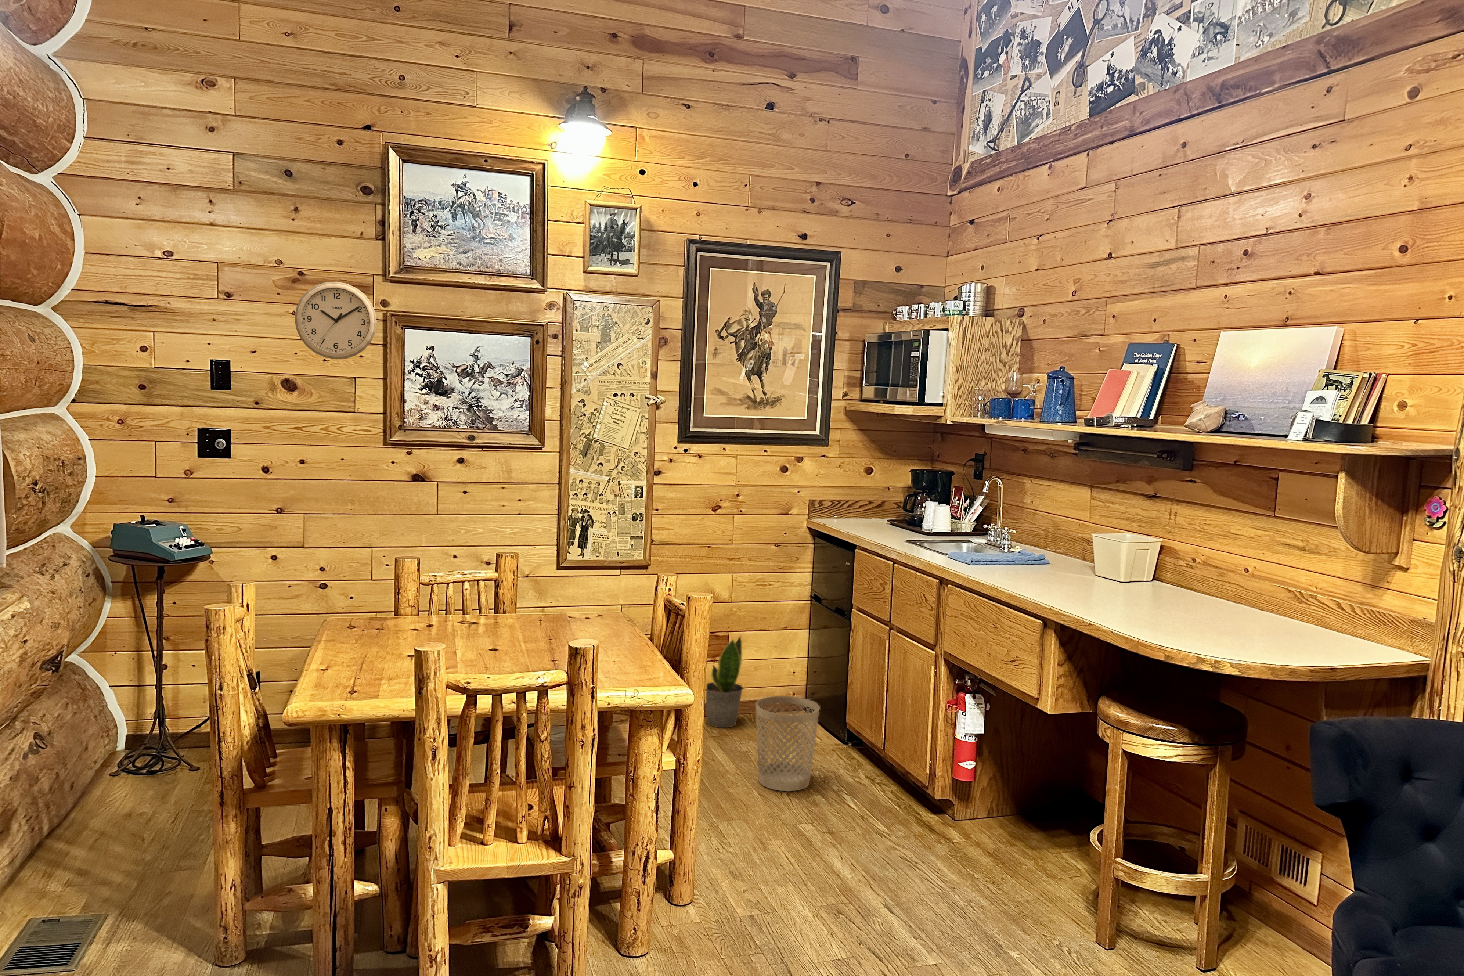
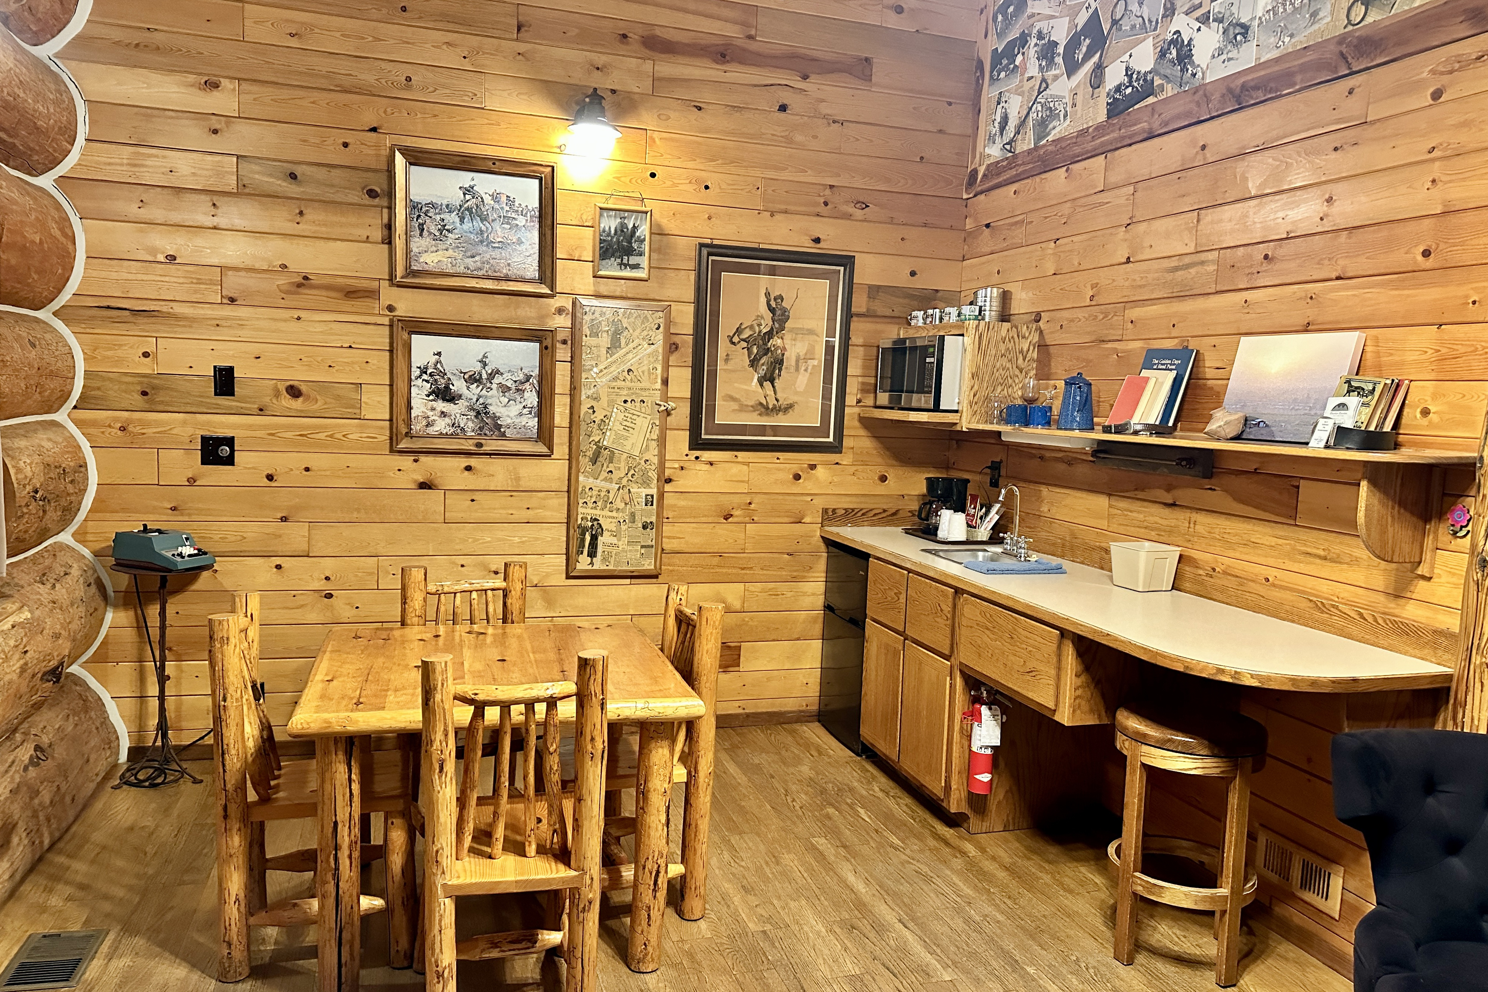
- wall clock [294,281,377,359]
- wastebasket [756,695,820,792]
- potted plant [706,635,744,728]
